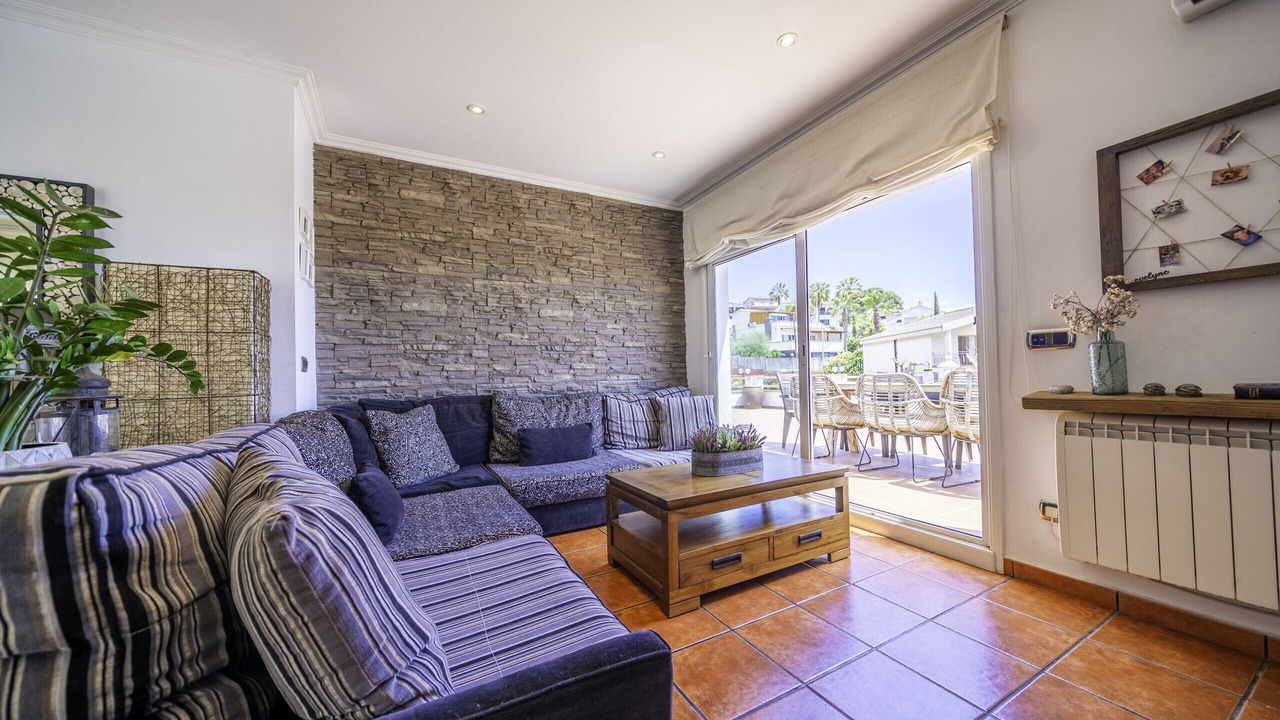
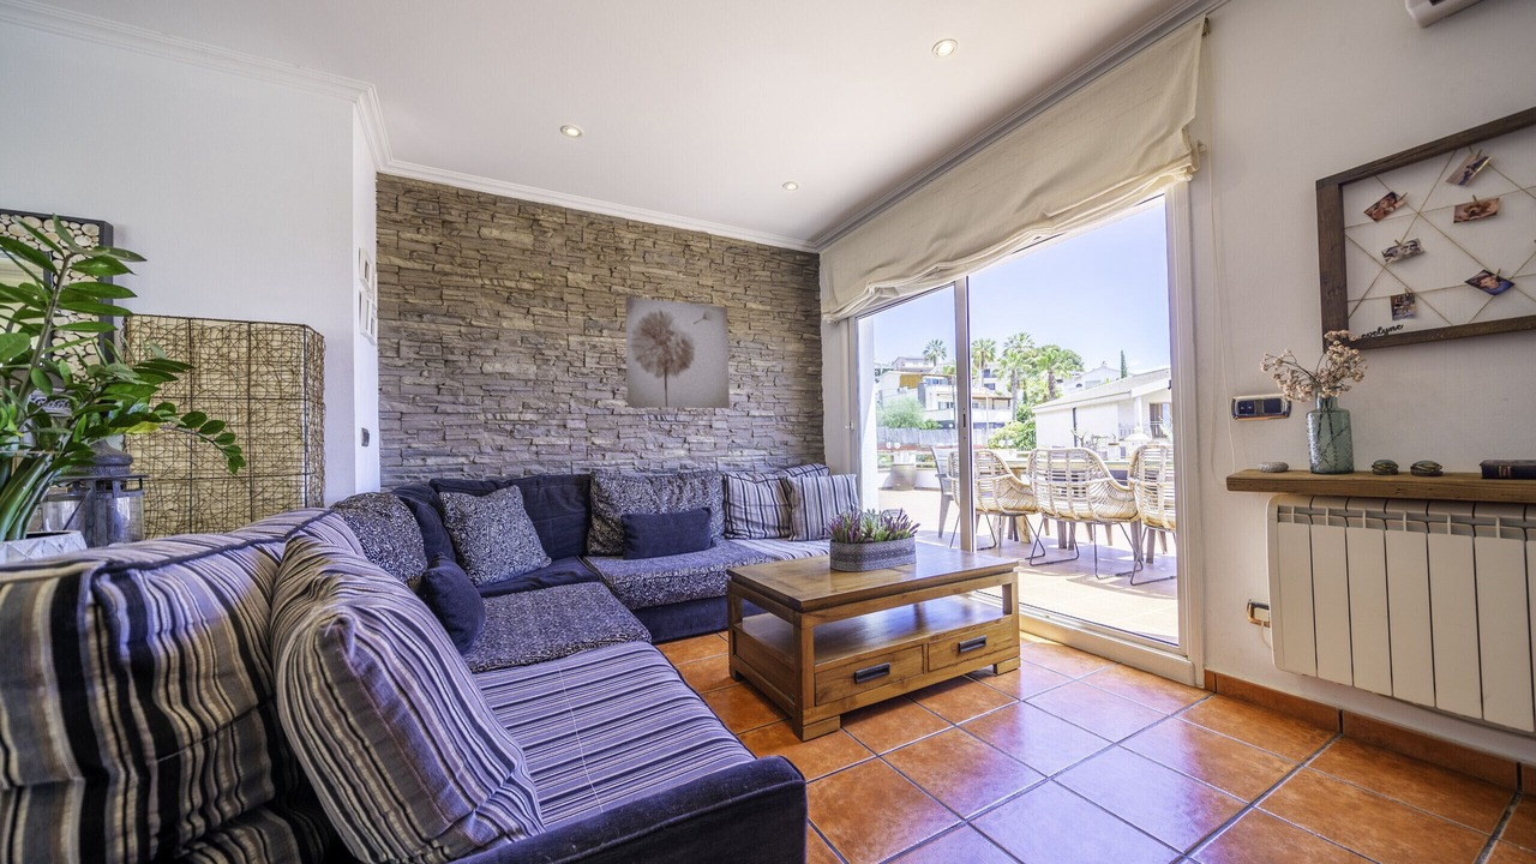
+ wall art [624,295,731,409]
